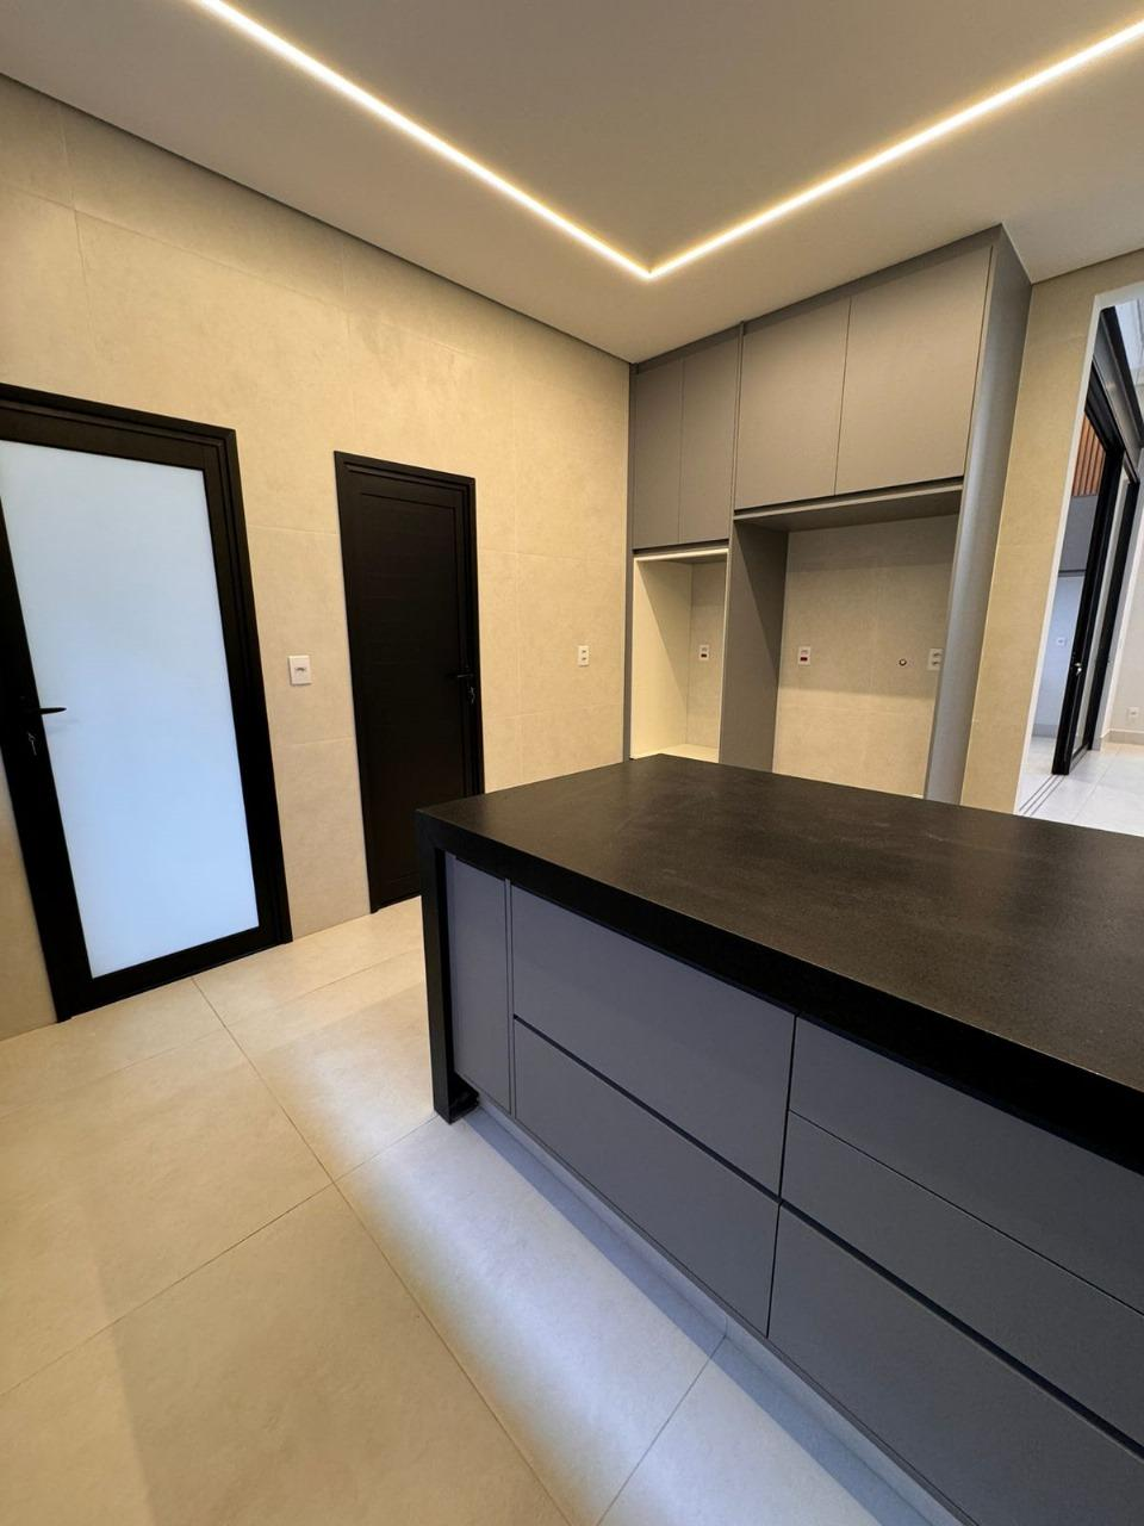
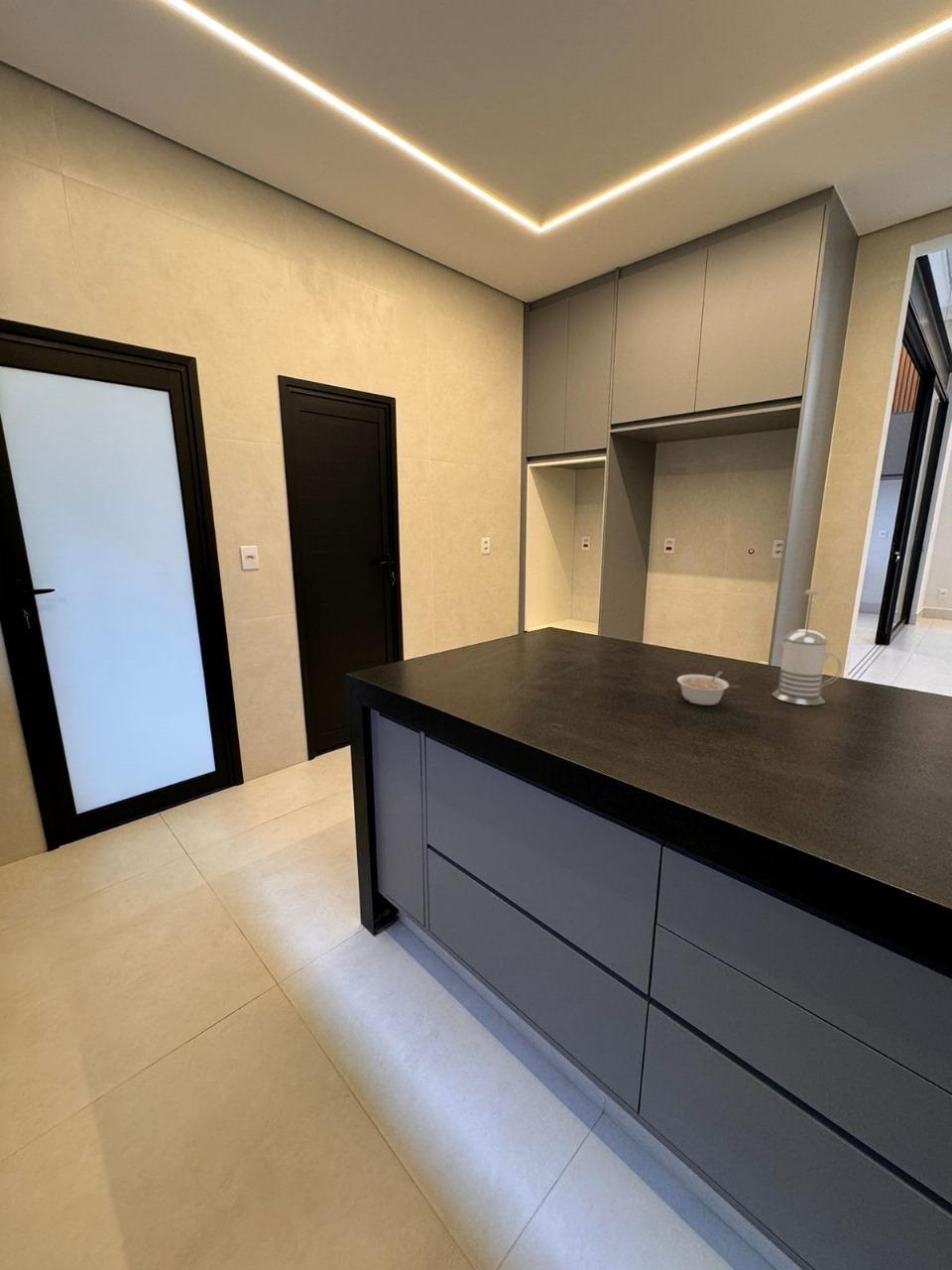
+ legume [676,671,730,706]
+ french press [771,588,843,706]
